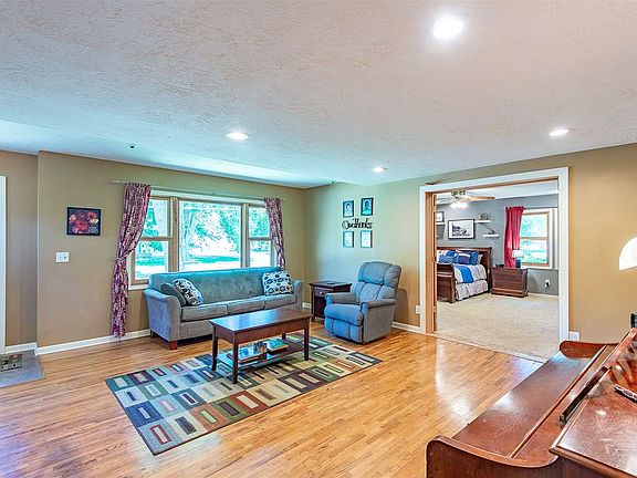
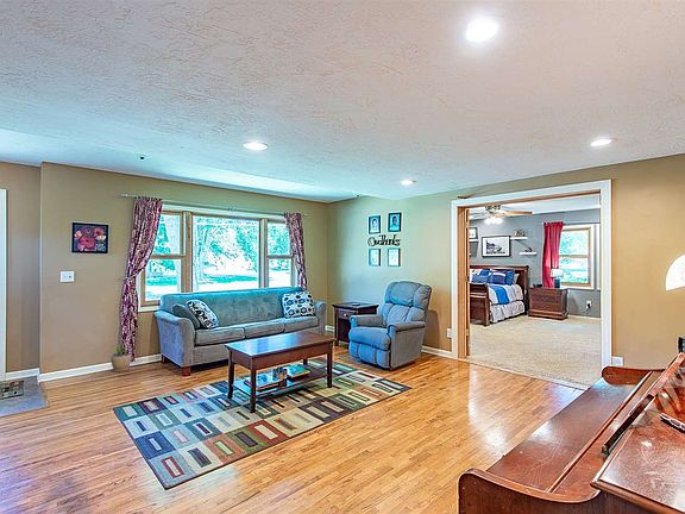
+ potted plant [109,337,132,372]
